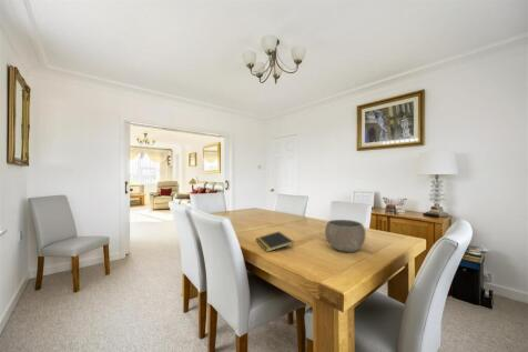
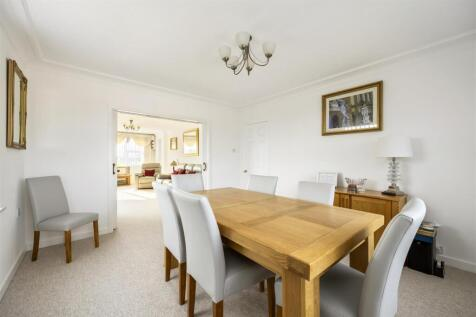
- bowl [324,219,366,253]
- notepad [255,231,295,253]
